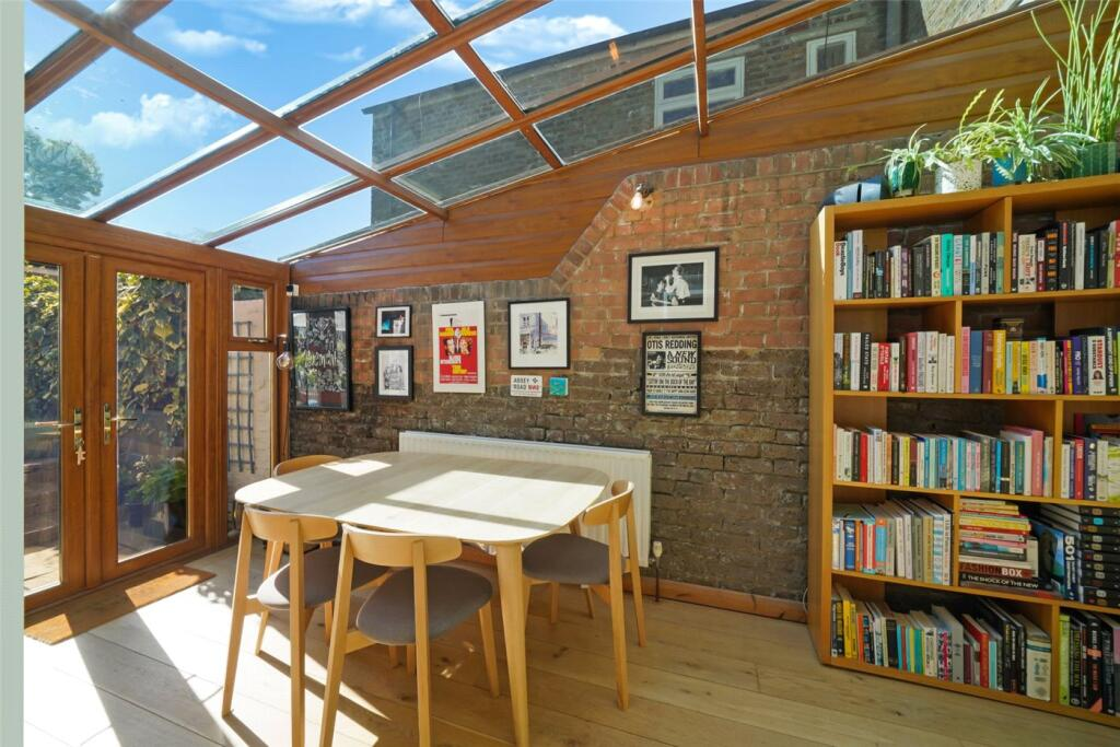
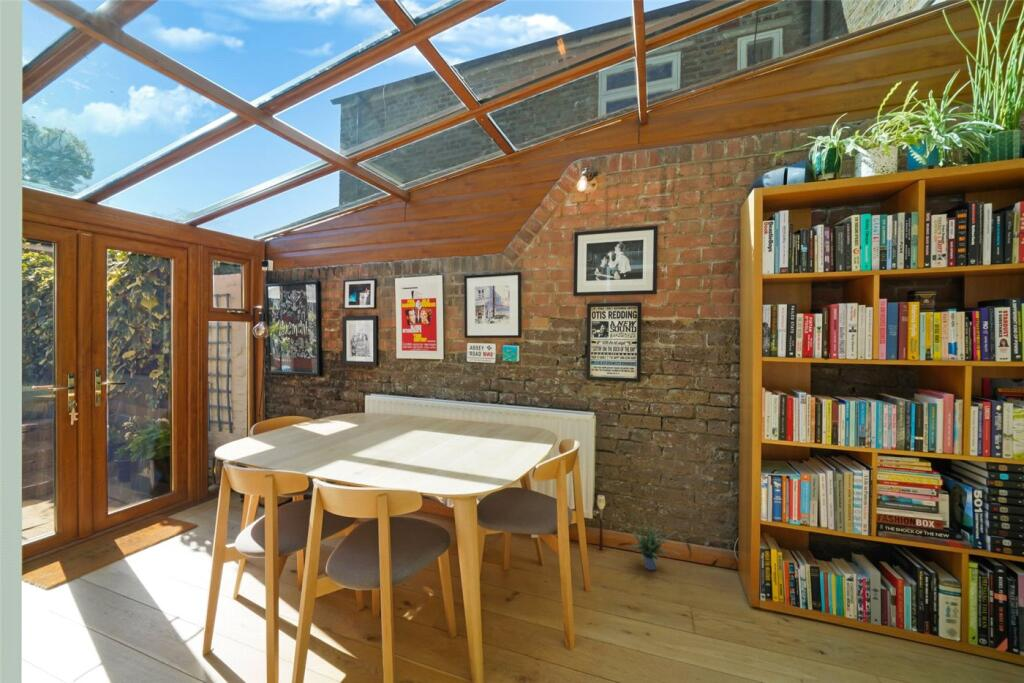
+ potted plant [622,513,682,571]
